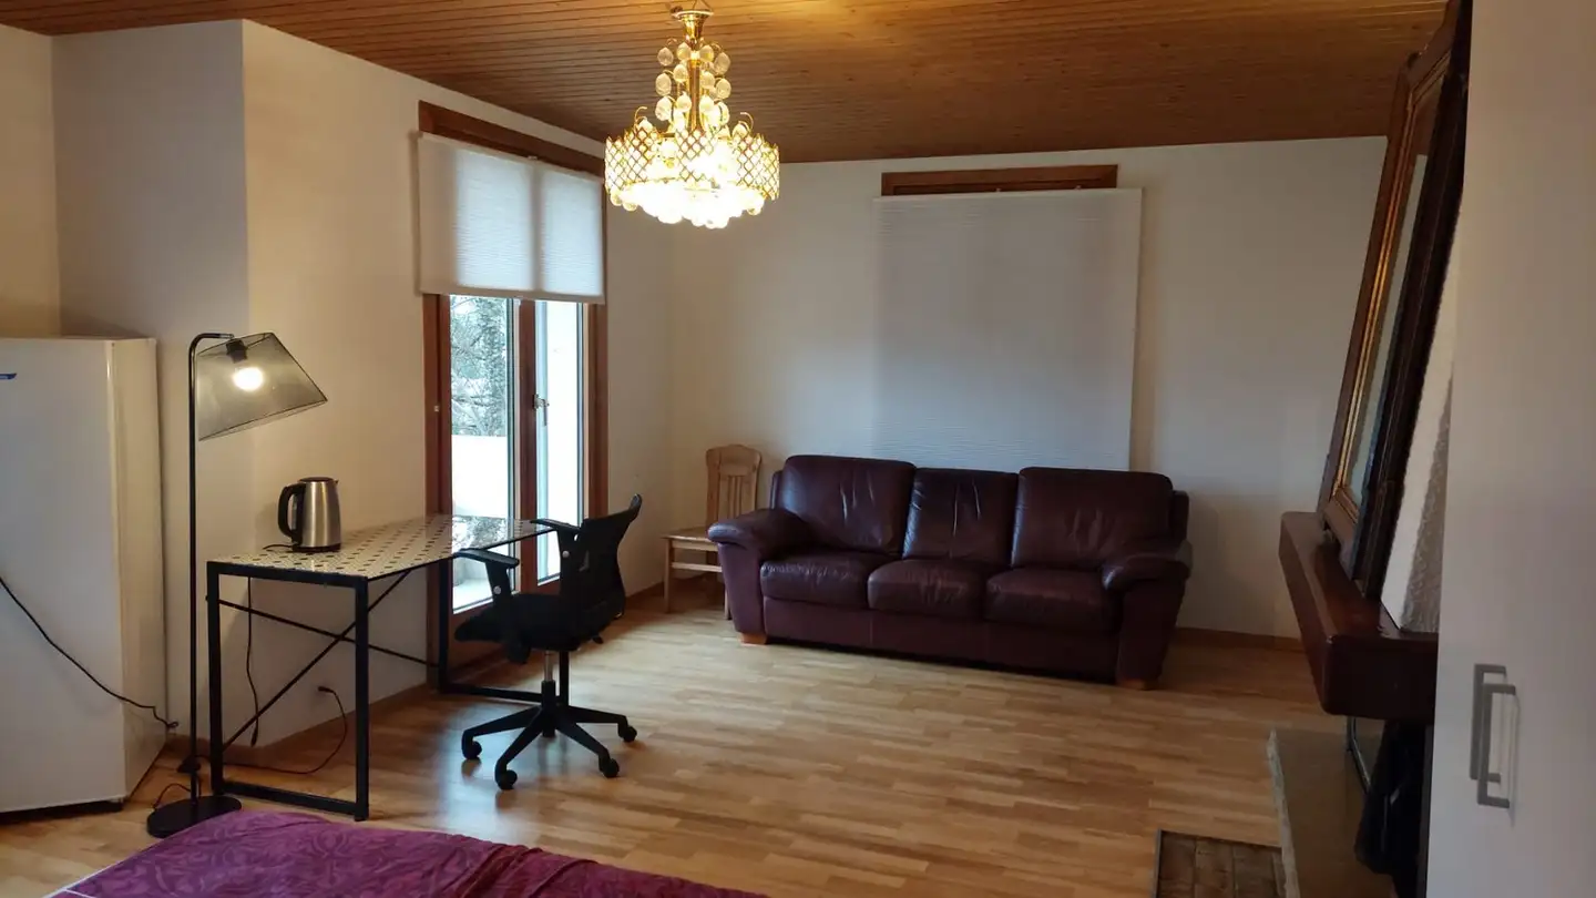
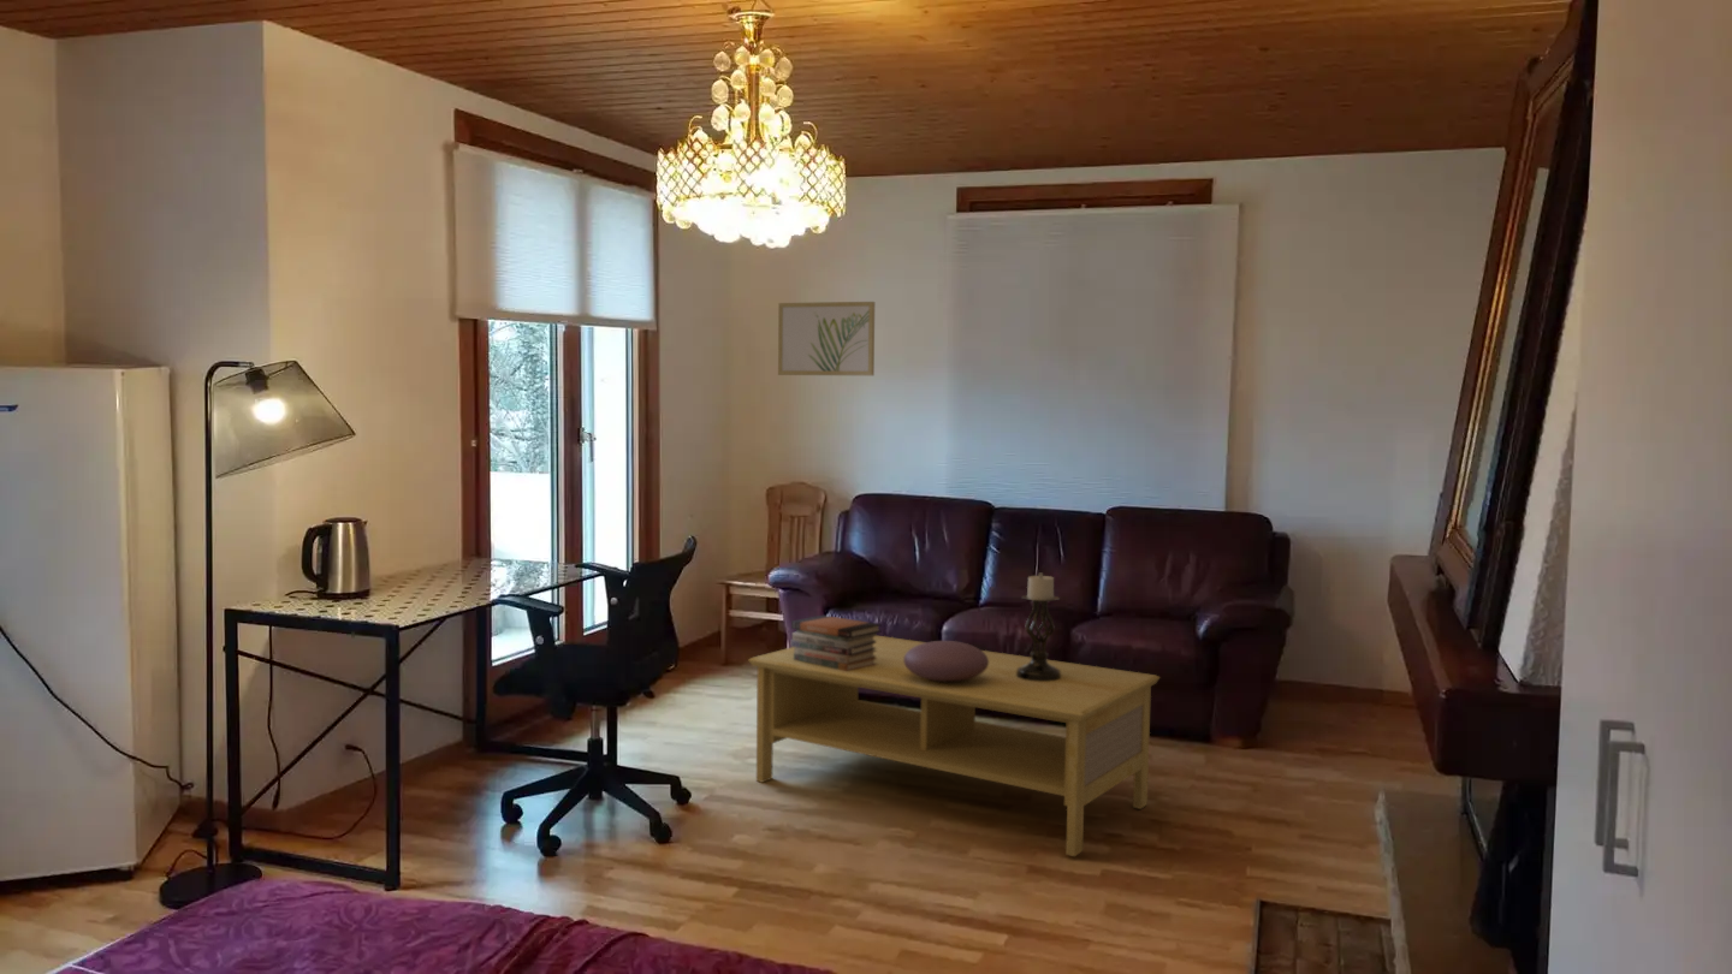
+ coffee table [747,635,1162,857]
+ wall art [777,301,876,376]
+ decorative bowl [903,640,989,682]
+ candle holder [1016,572,1061,682]
+ book stack [790,614,883,671]
